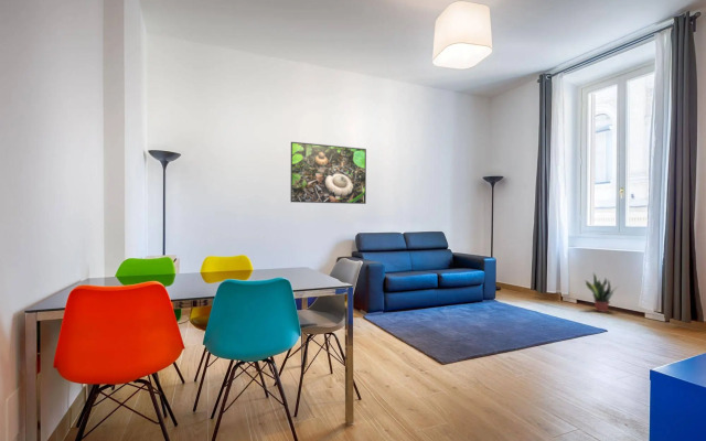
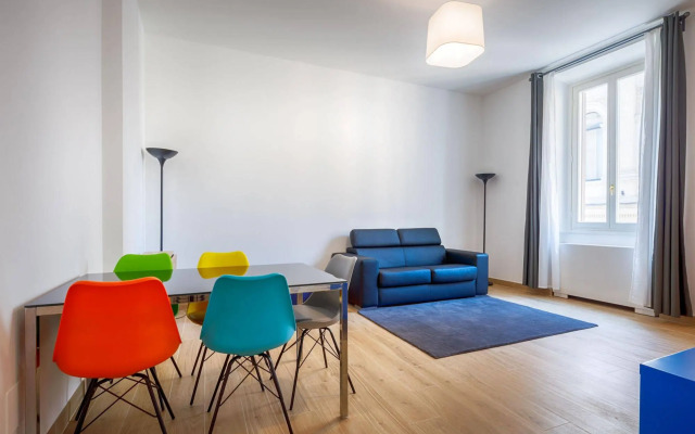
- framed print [289,141,367,205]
- potted plant [585,272,620,313]
